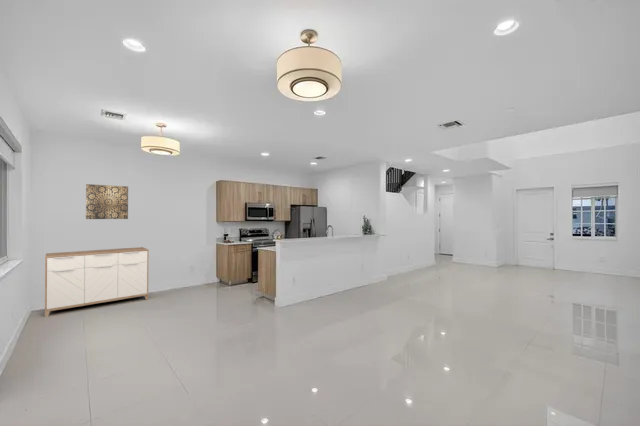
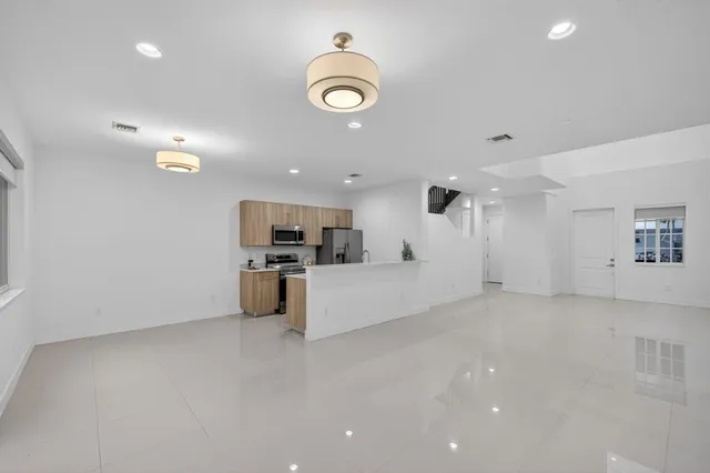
- wall art [85,183,129,220]
- sideboard [44,246,150,318]
